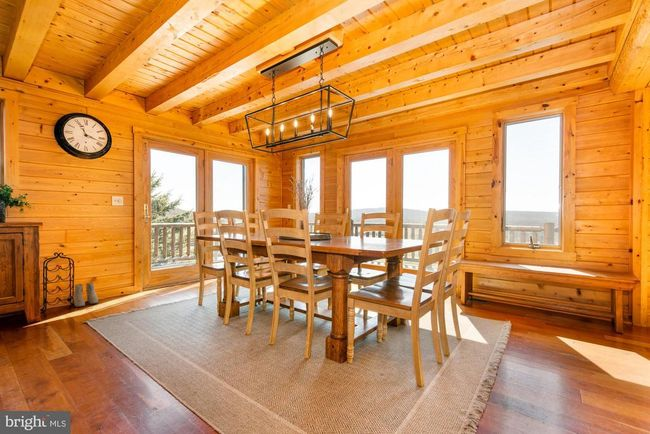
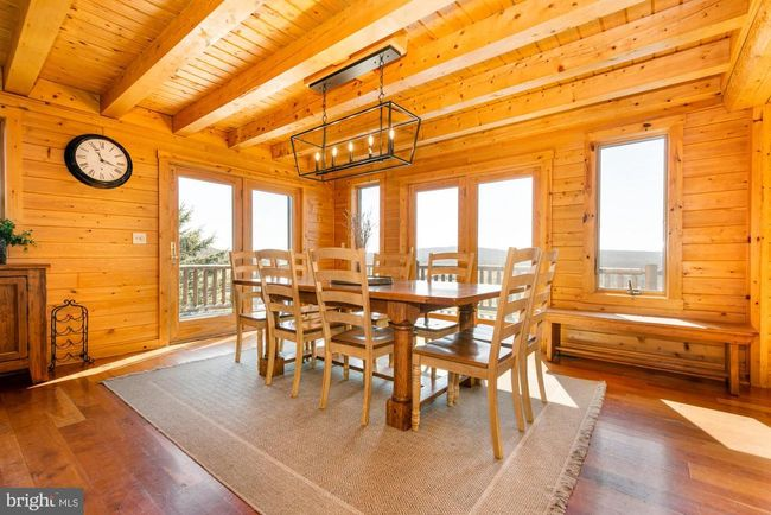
- boots [72,281,99,308]
